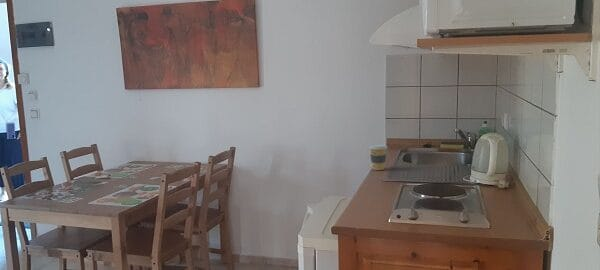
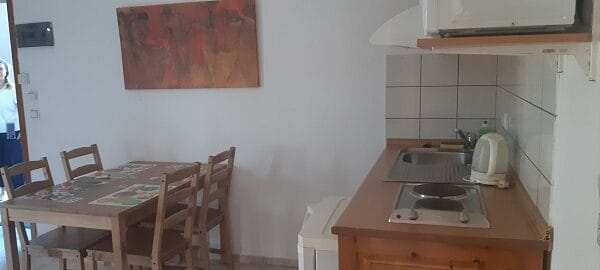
- coffee cup [368,143,388,171]
